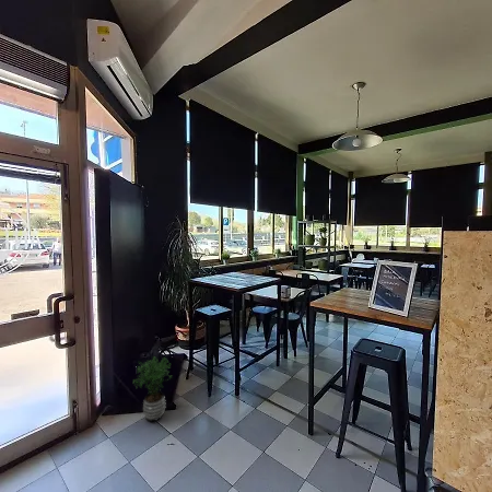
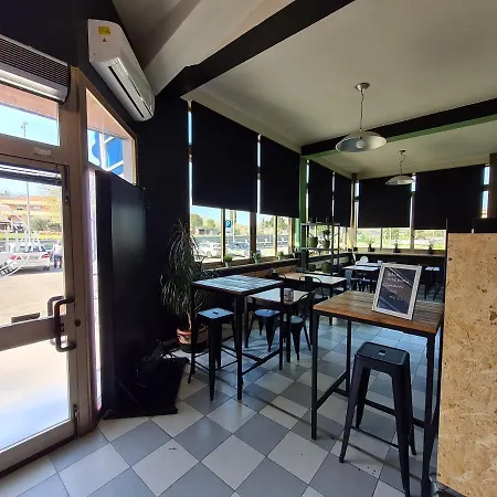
- potted plant [133,355,174,422]
